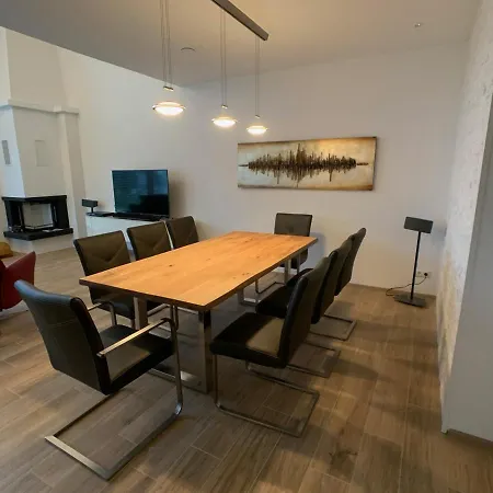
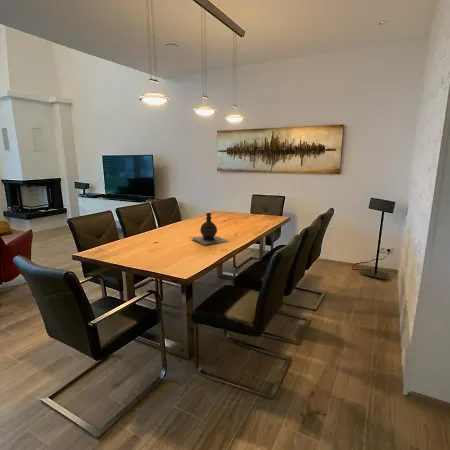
+ ceramic jug [190,212,230,246]
